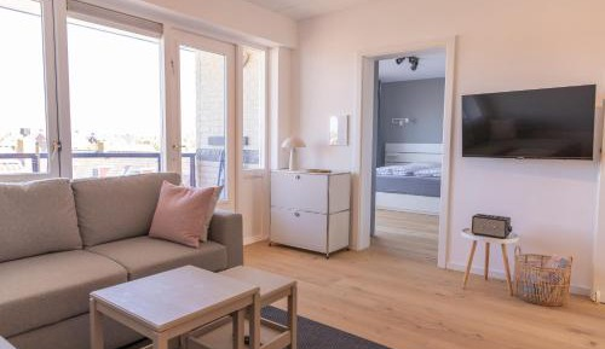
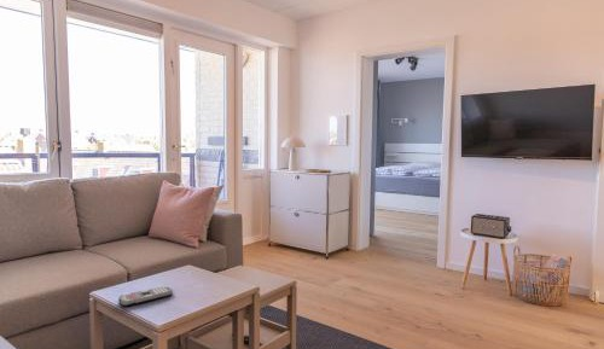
+ remote control [117,285,174,307]
